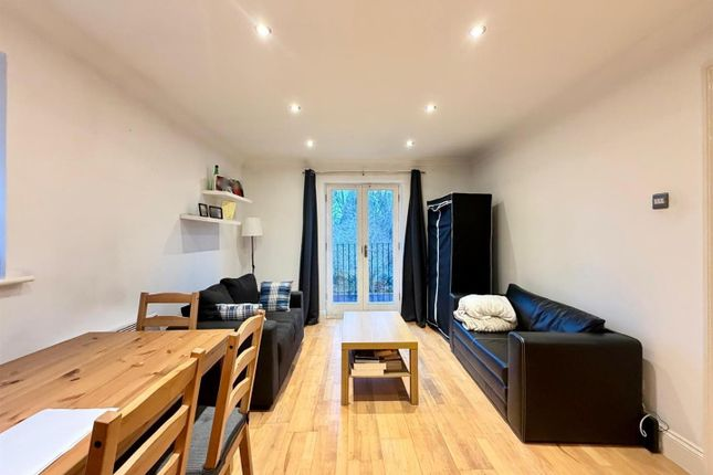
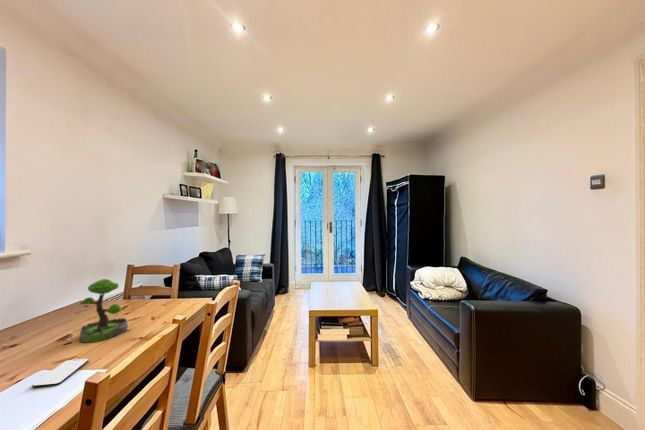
+ plant [78,278,129,343]
+ smartphone [31,358,89,389]
